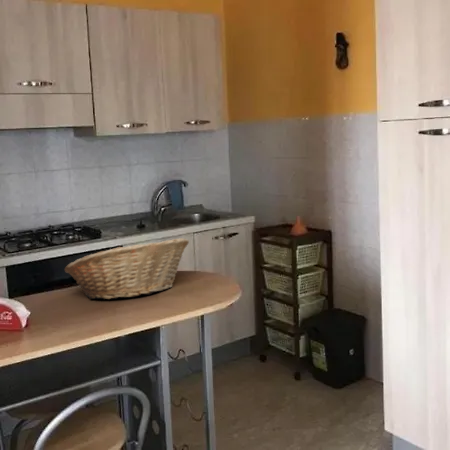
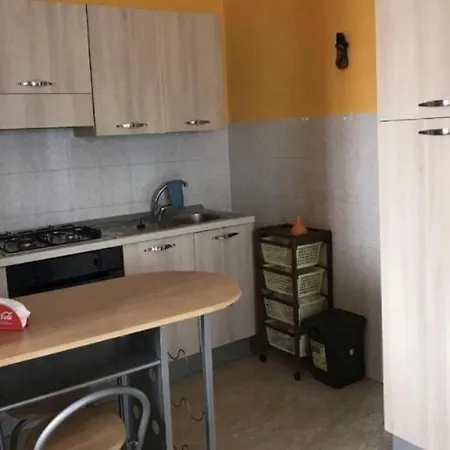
- fruit basket [64,237,190,300]
